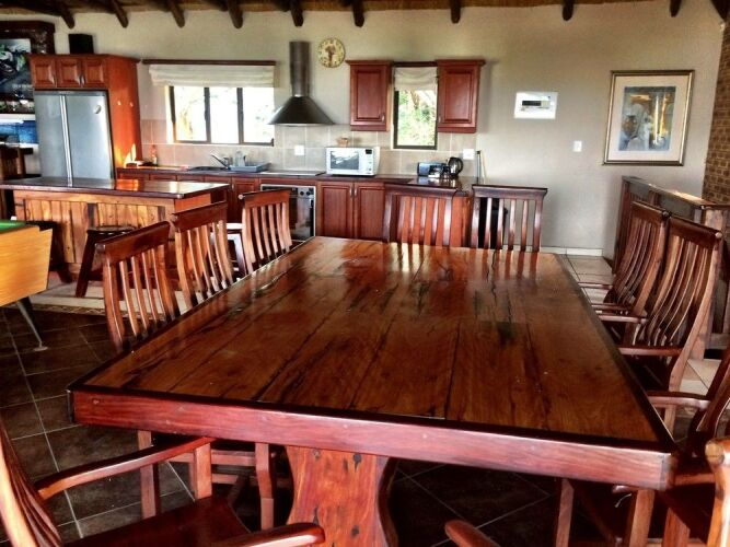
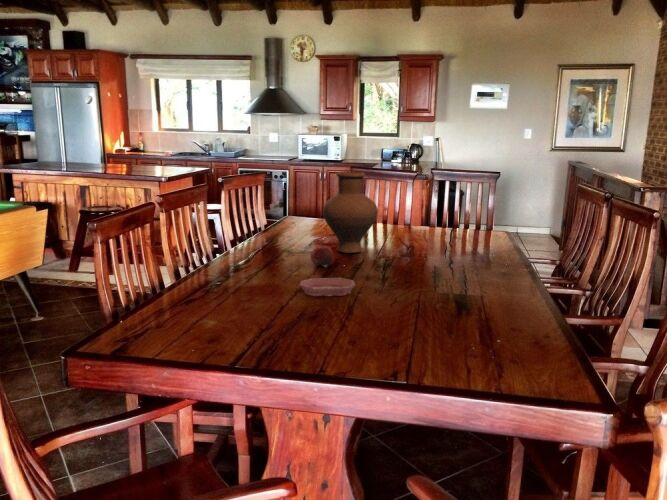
+ vase [322,171,379,254]
+ fruit [310,241,335,268]
+ bowl [299,277,356,297]
